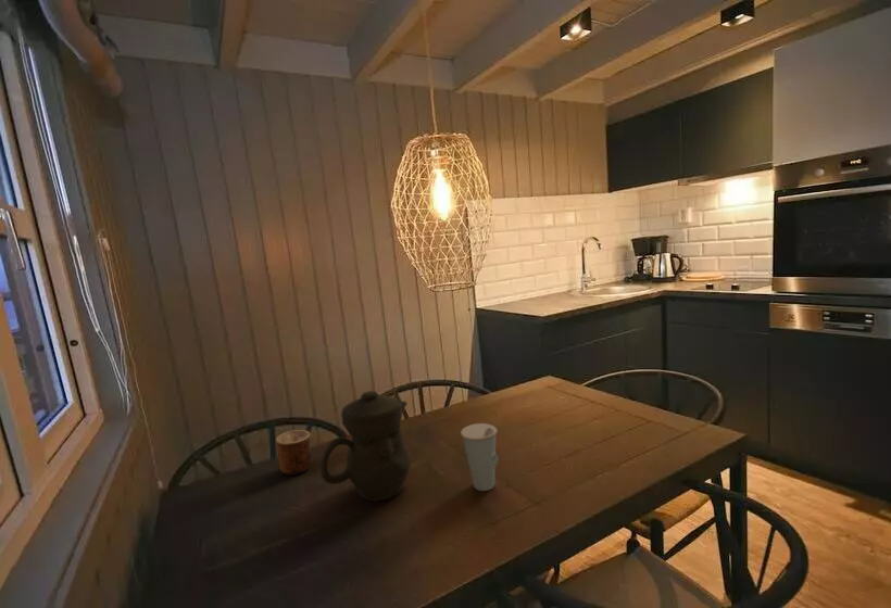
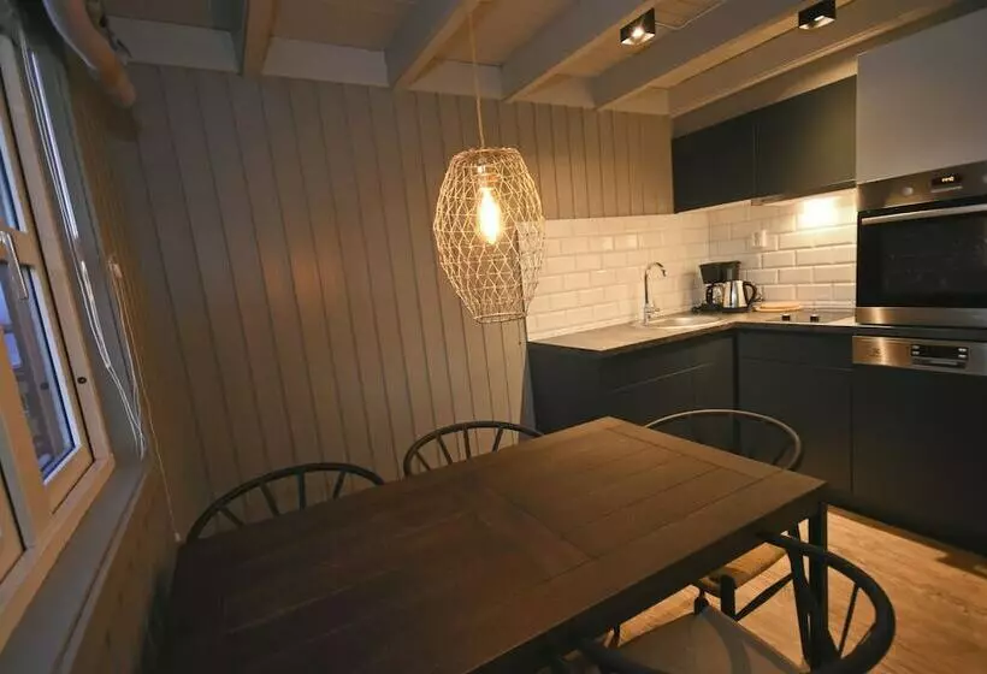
- teapot [319,390,412,503]
- cup [275,429,312,477]
- cup [460,422,499,492]
